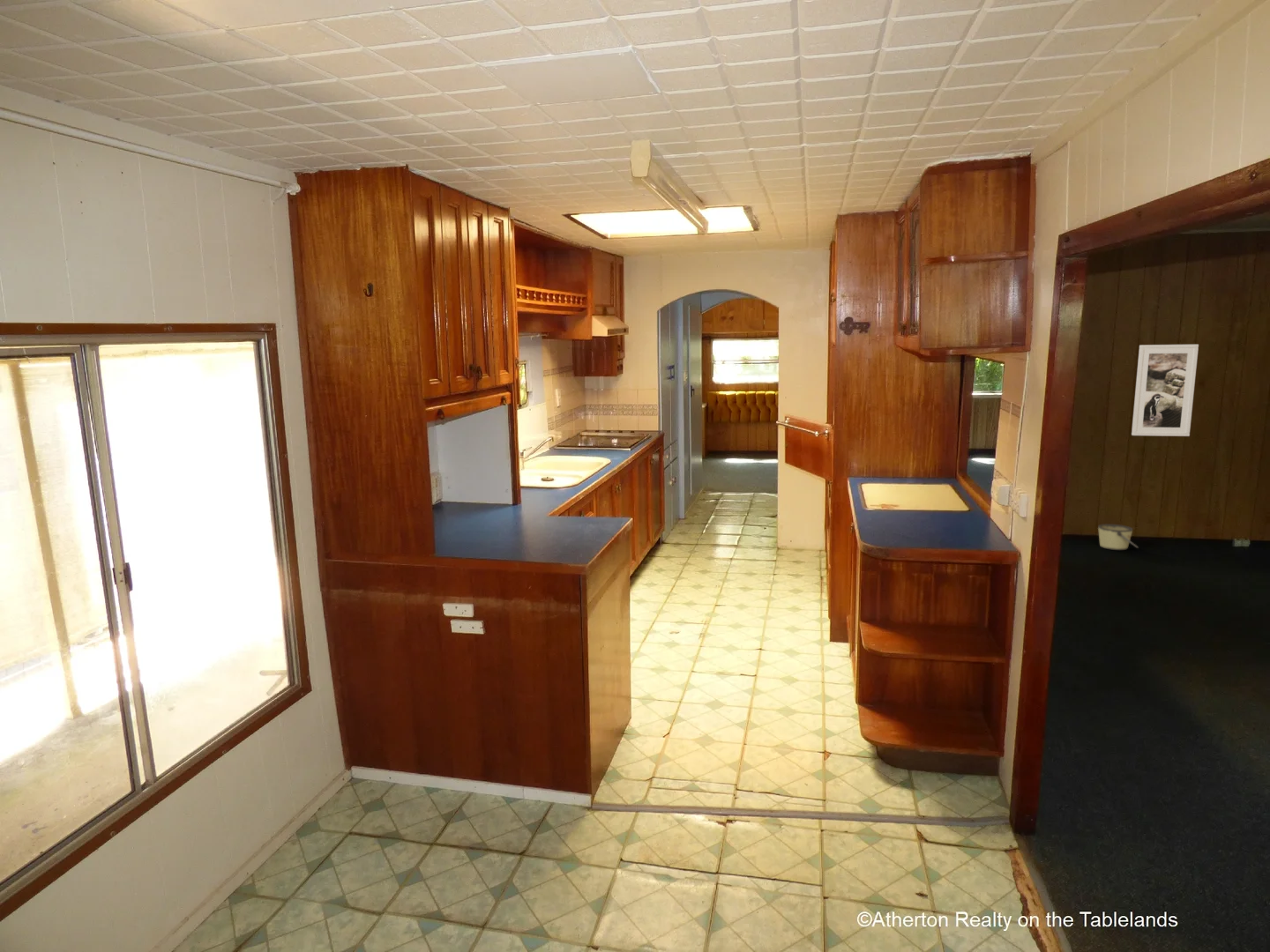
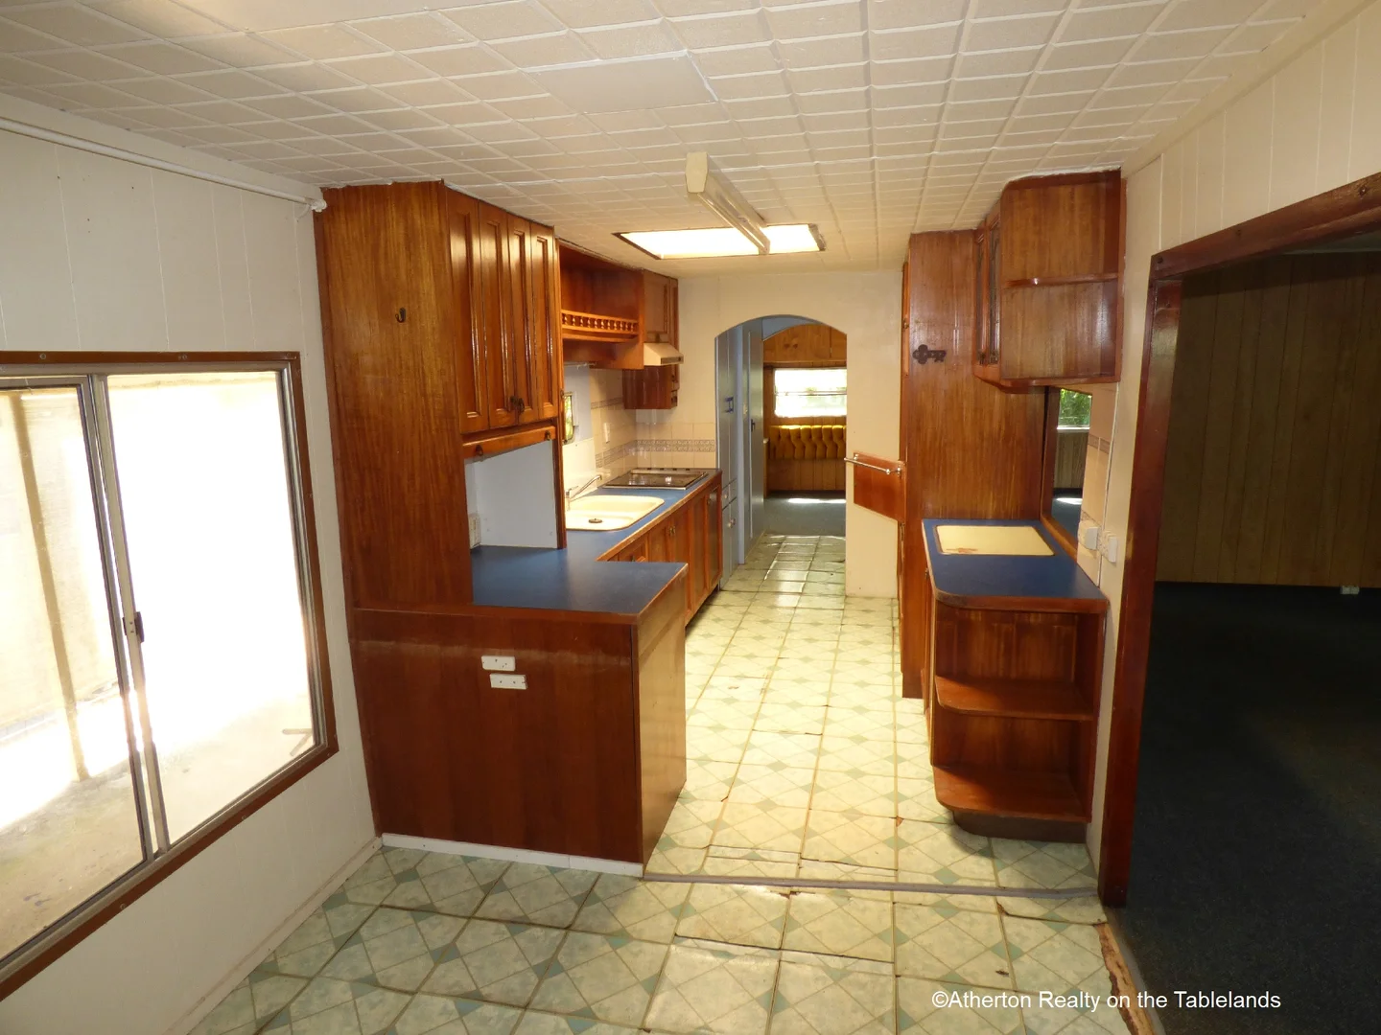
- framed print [1131,344,1199,437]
- bucket [1097,524,1139,551]
